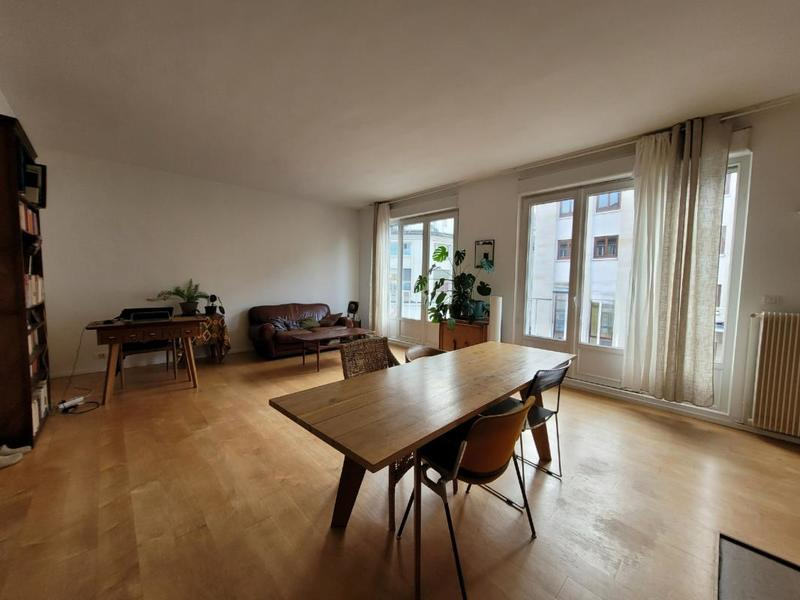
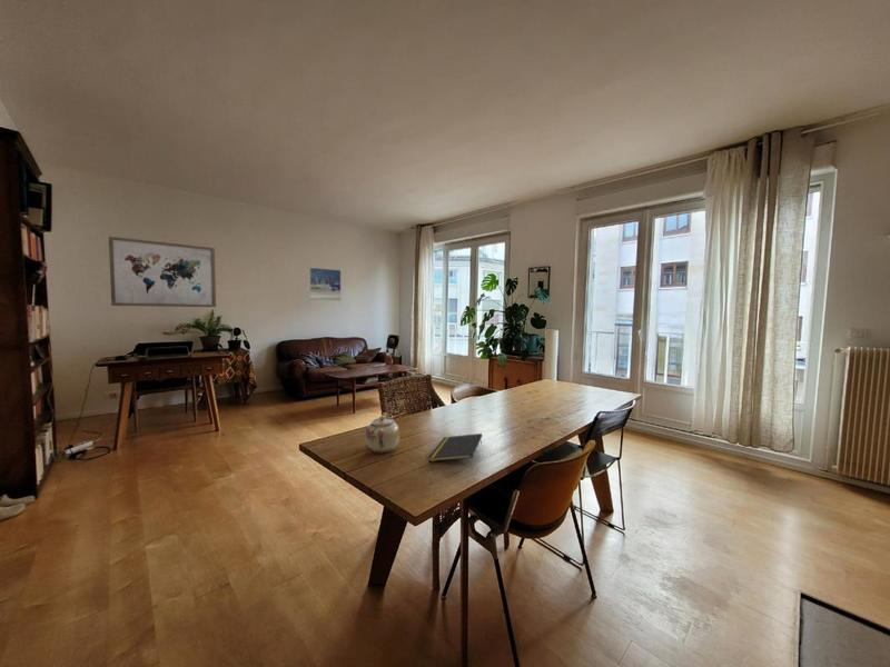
+ notepad [427,432,483,462]
+ wall art [108,236,217,308]
+ teapot [365,411,400,454]
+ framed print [308,267,342,302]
